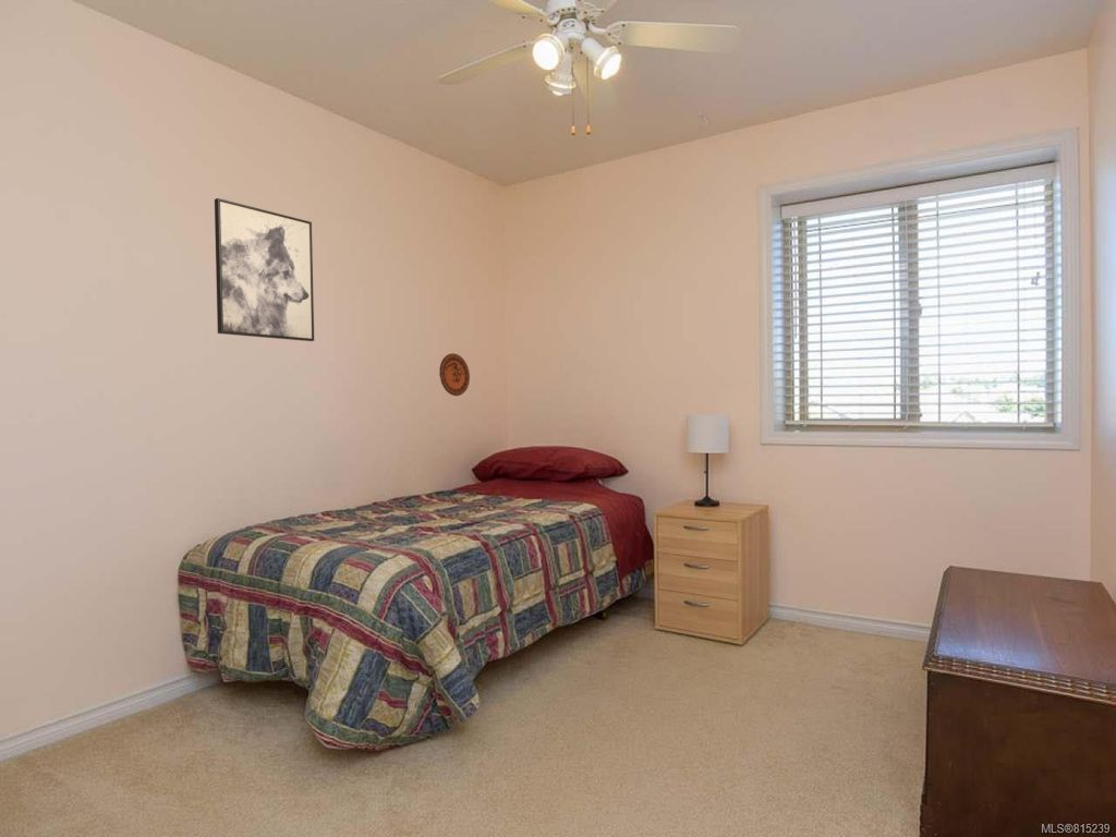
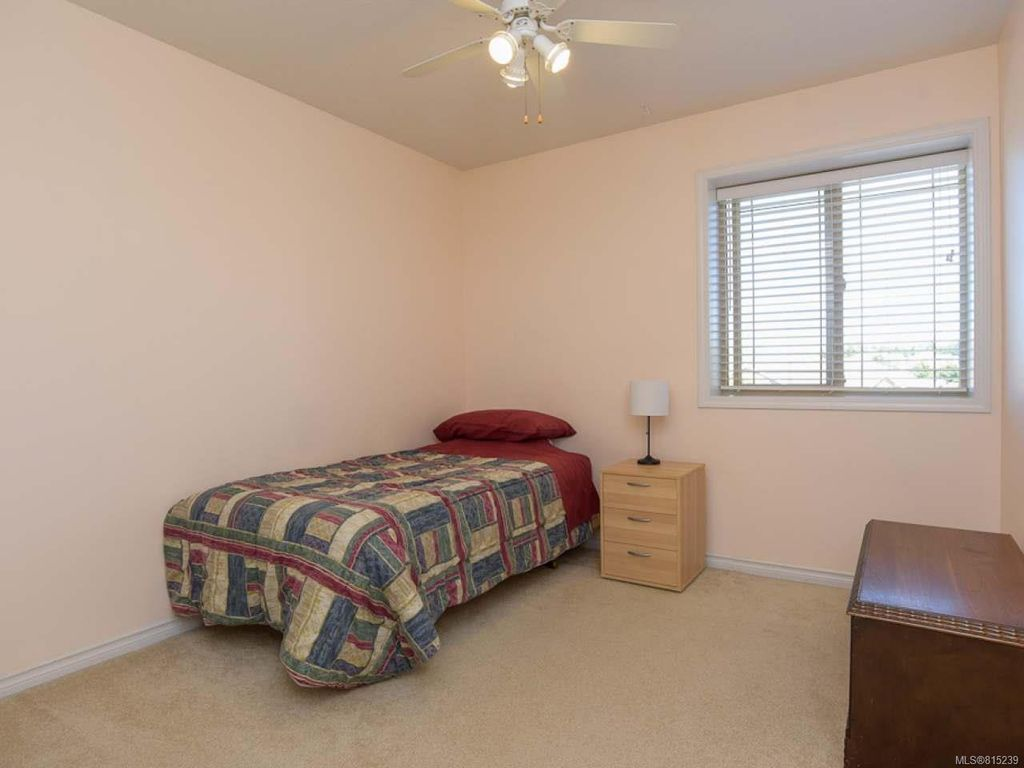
- wall art [214,197,315,342]
- decorative plate [438,352,471,397]
